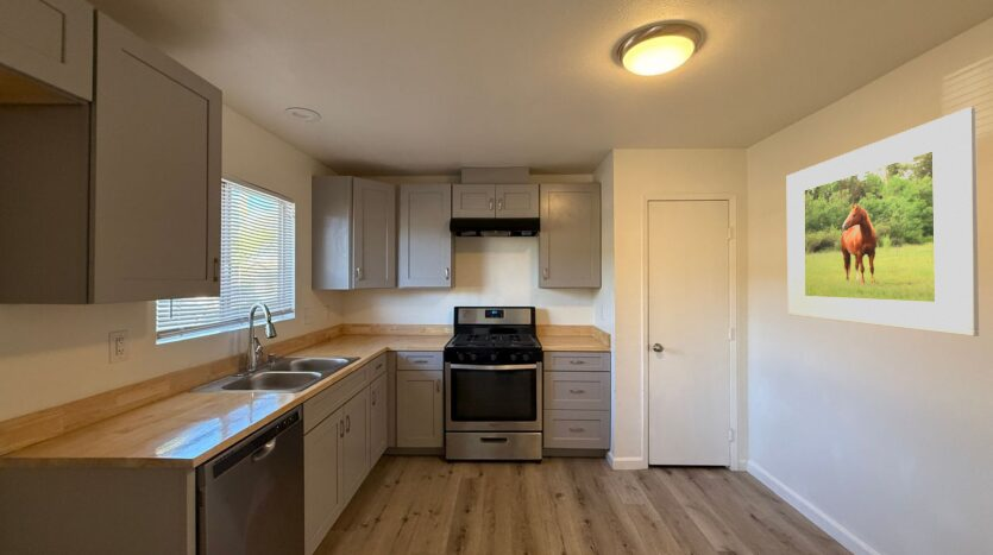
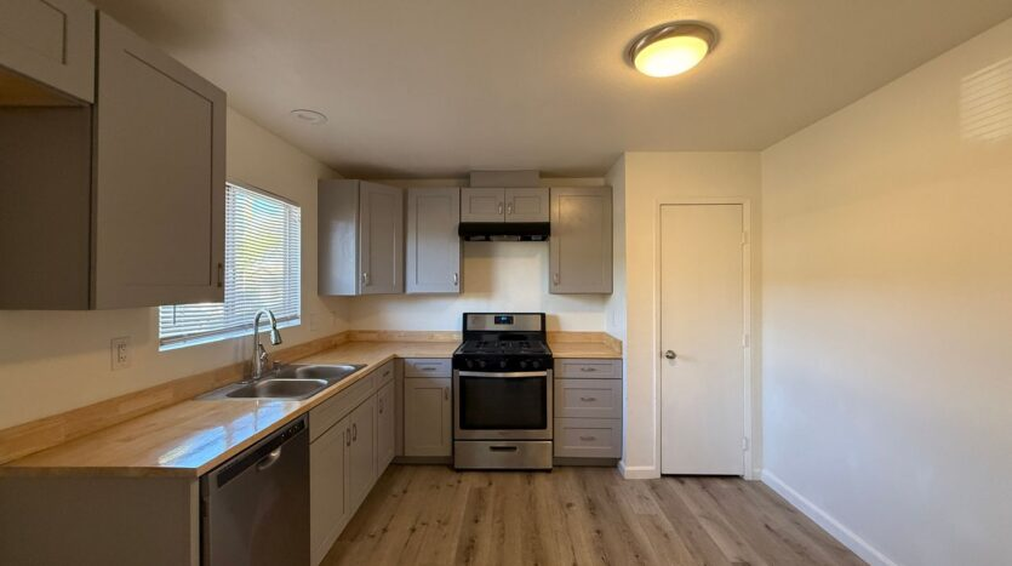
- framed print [786,106,980,338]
